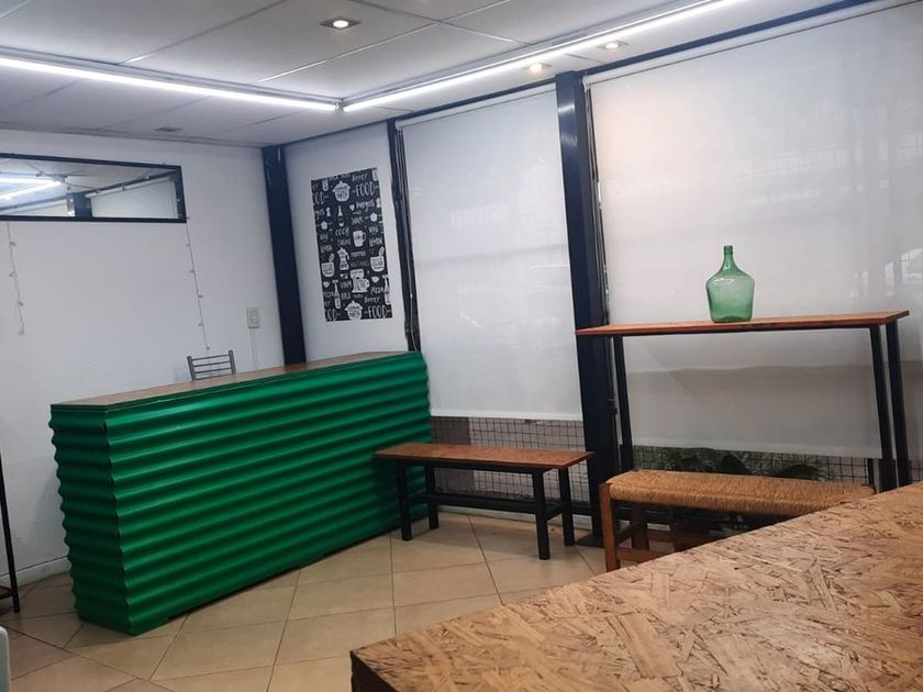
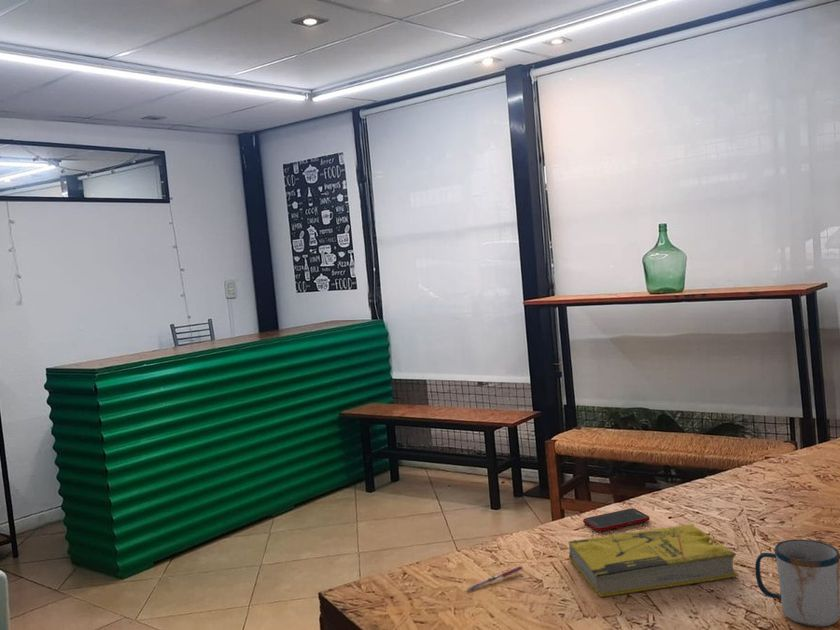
+ pen [466,565,524,592]
+ book [568,523,740,598]
+ cell phone [582,507,651,533]
+ mug [754,538,840,627]
